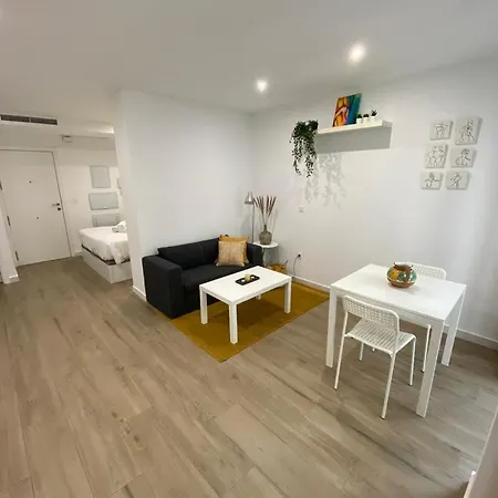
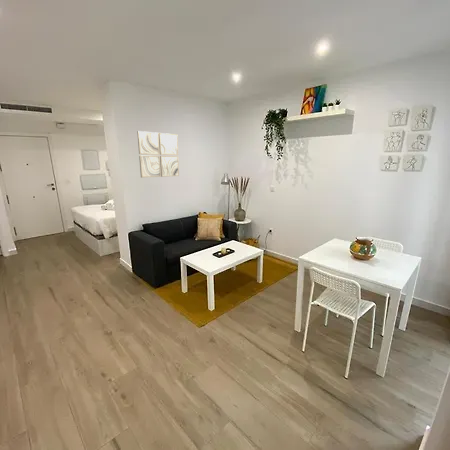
+ wall art [136,130,180,179]
